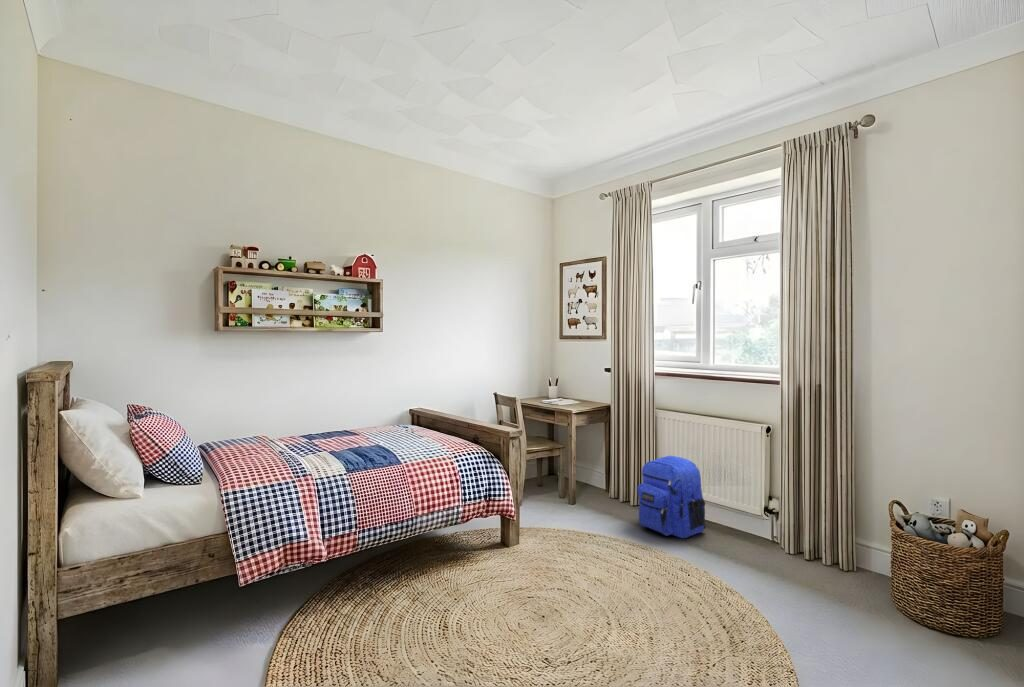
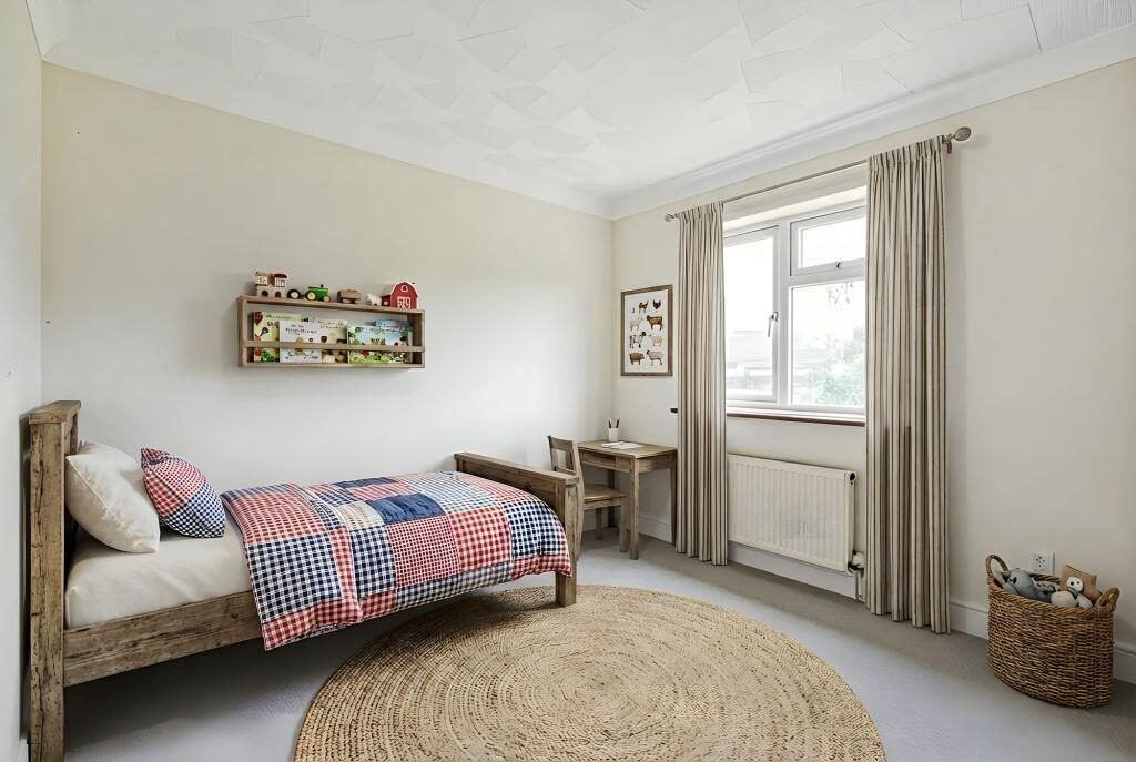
- backpack [636,455,707,539]
